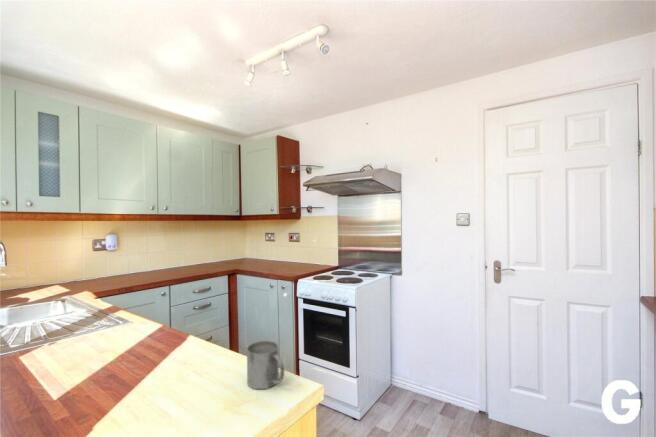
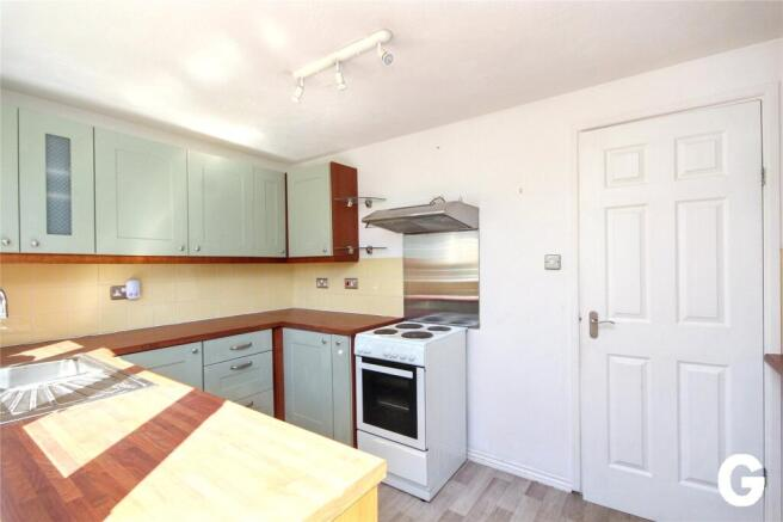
- mug [246,340,285,390]
